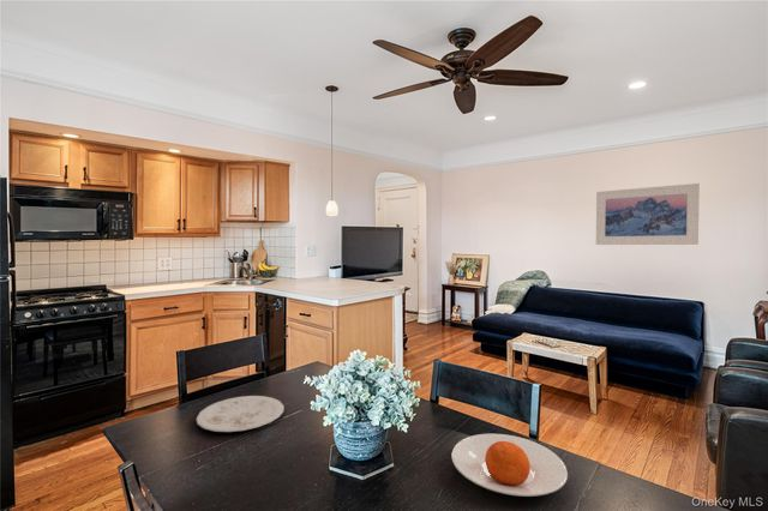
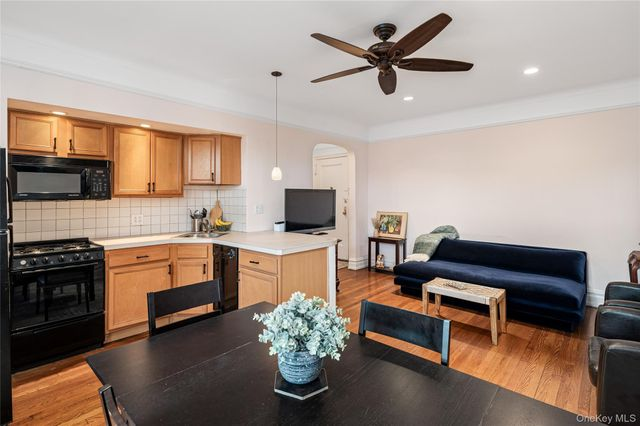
- plate [194,395,286,433]
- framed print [595,182,701,246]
- plate [450,433,569,498]
